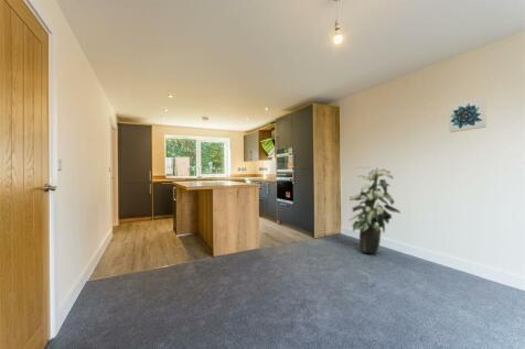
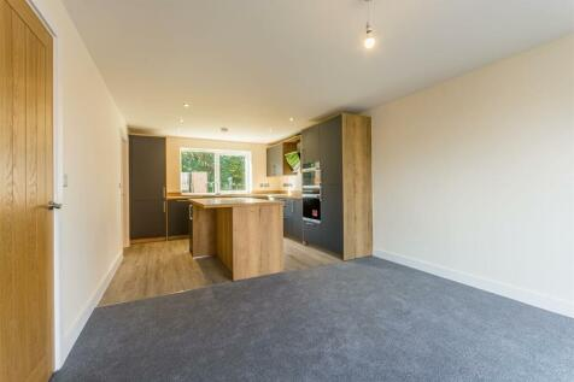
- indoor plant [349,164,401,255]
- wall art [448,97,488,133]
